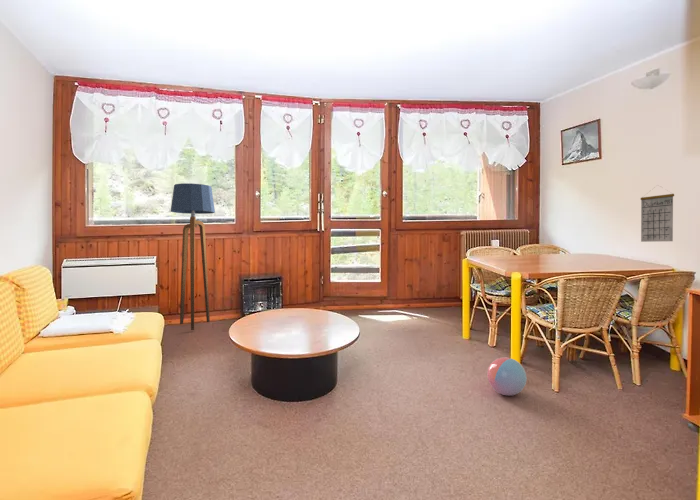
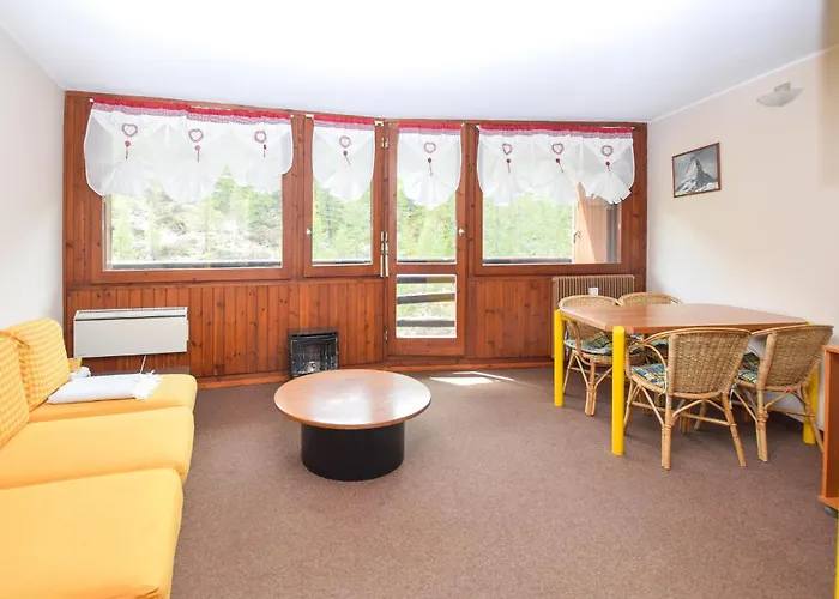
- calendar [640,184,675,243]
- floor lamp [170,182,216,331]
- ball [486,356,528,397]
